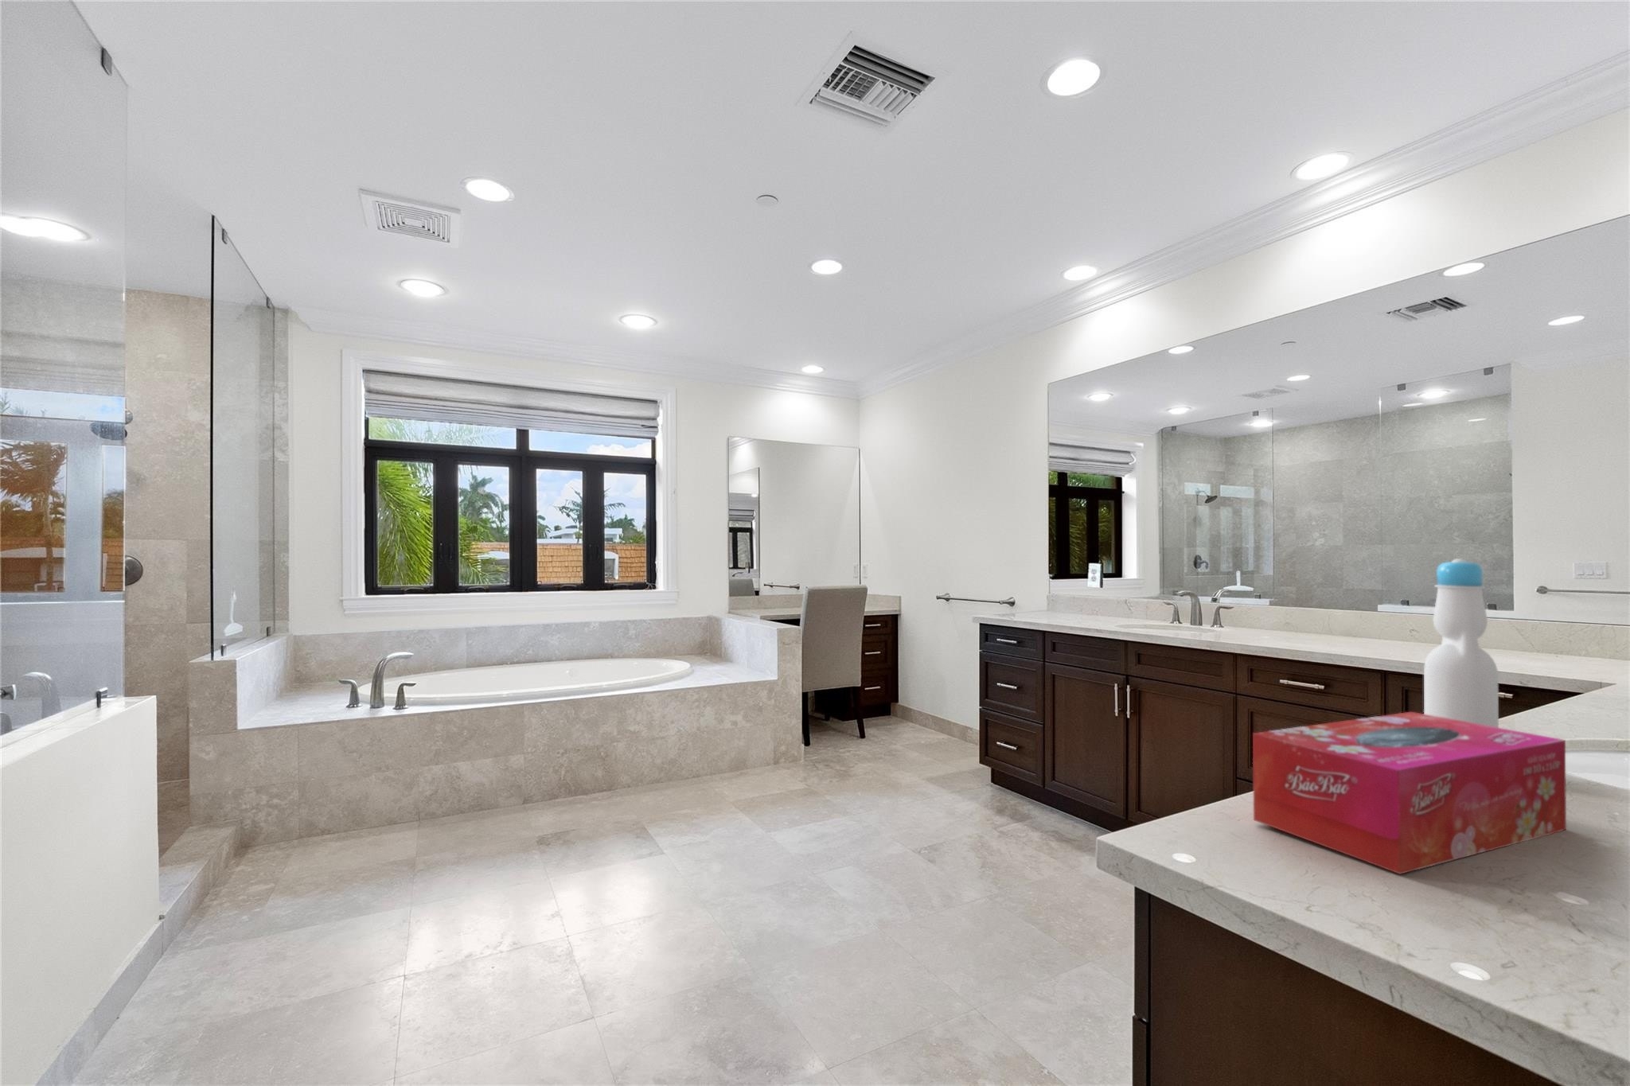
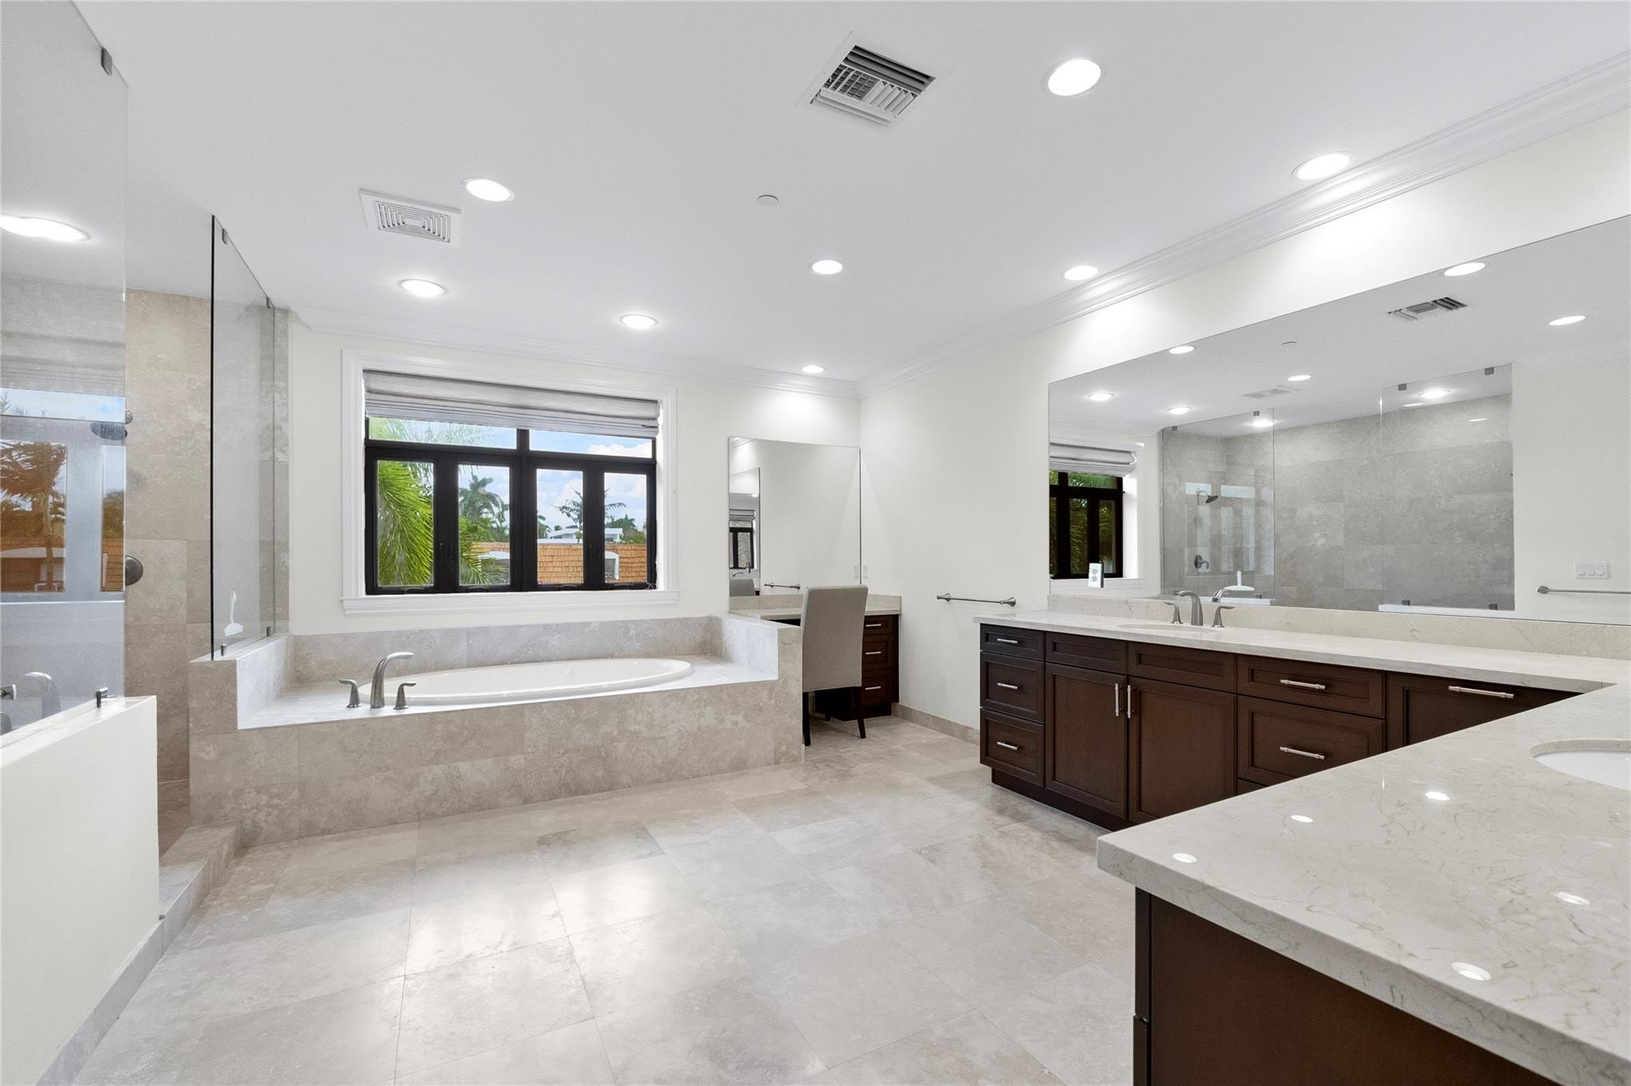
- tissue box [1252,711,1567,875]
- bottle [1423,558,1499,728]
